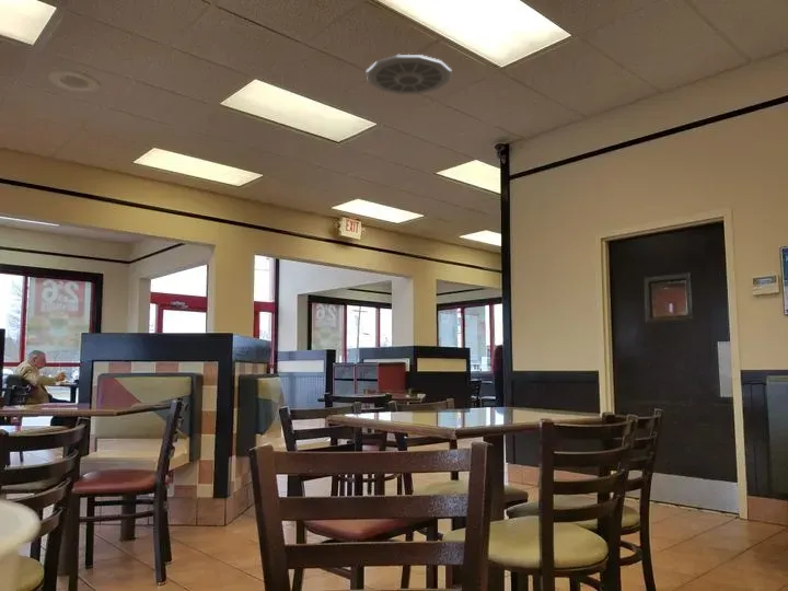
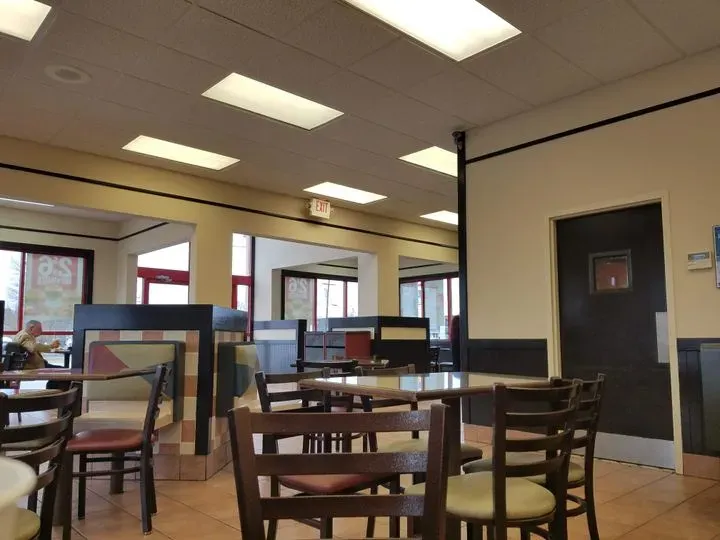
- ceiling vent [366,54,452,95]
